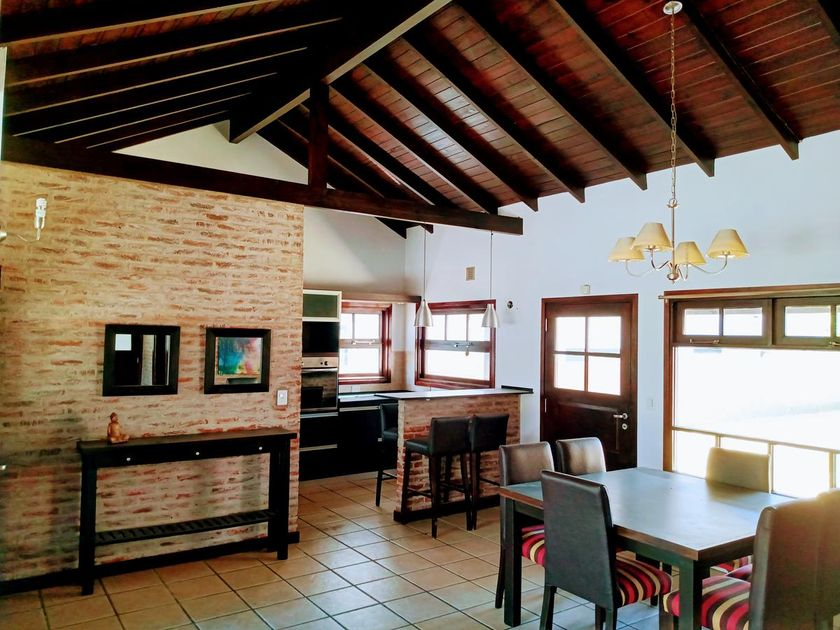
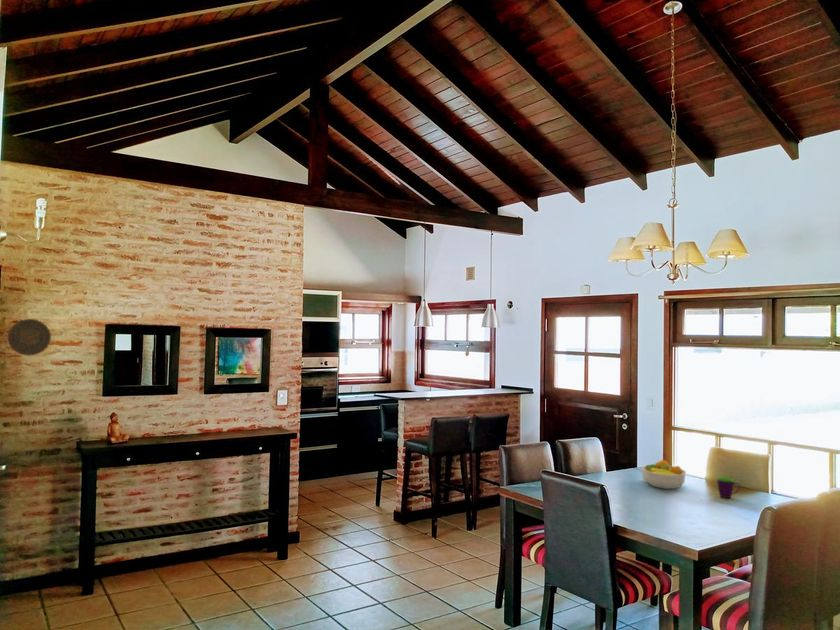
+ mug [716,477,741,499]
+ decorative plate [7,318,52,357]
+ fruit bowl [641,459,687,490]
